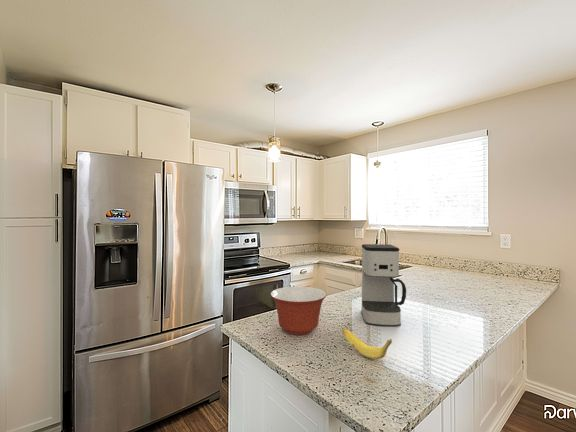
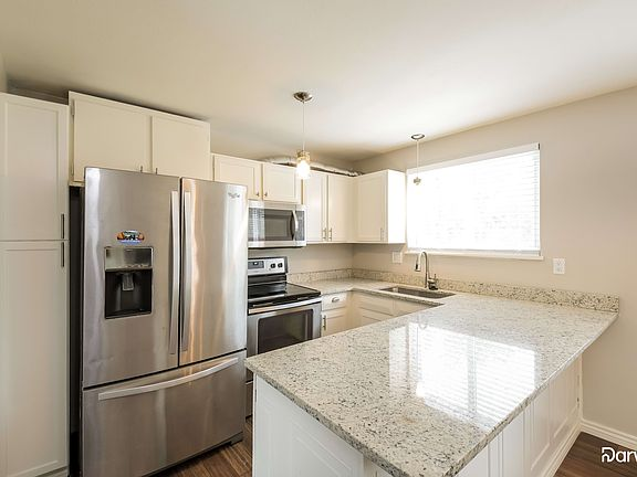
- banana [342,328,393,360]
- mixing bowl [270,286,328,336]
- coffee maker [361,243,407,327]
